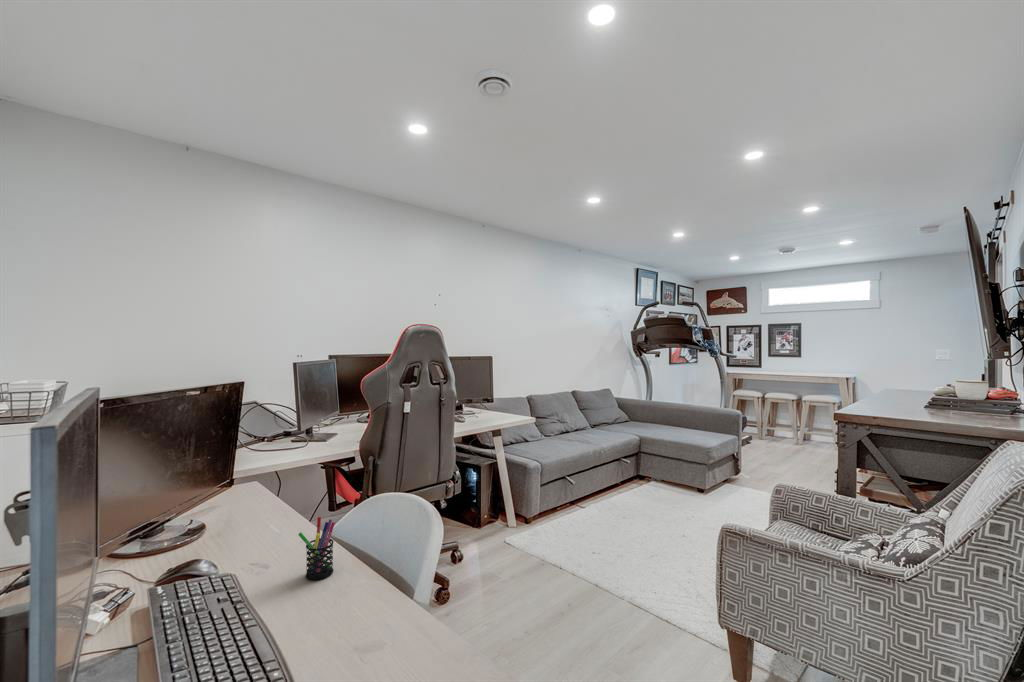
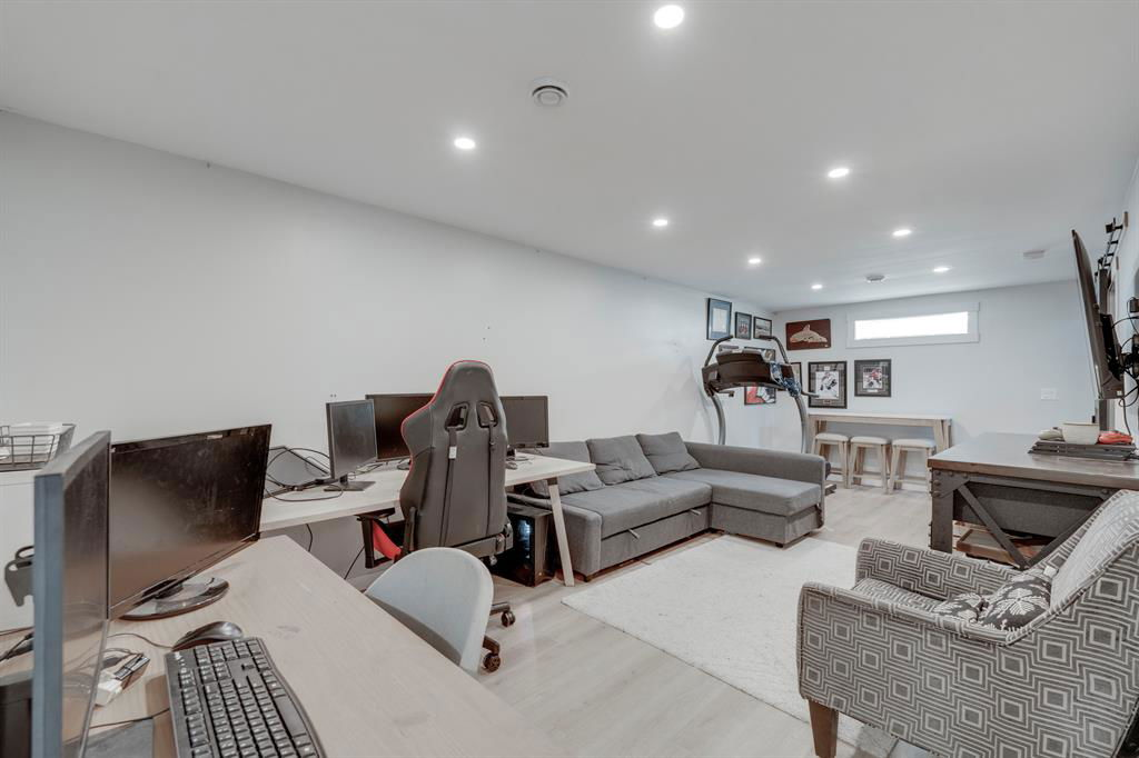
- pen holder [297,516,336,581]
